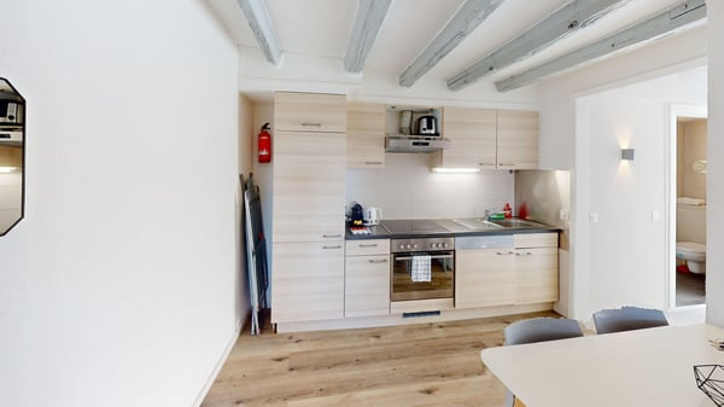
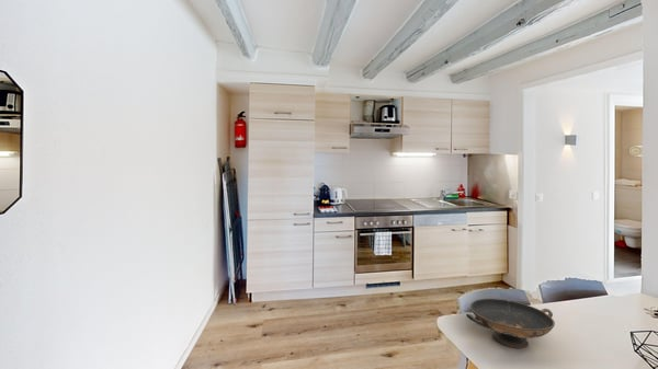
+ decorative bowl [465,298,556,349]
